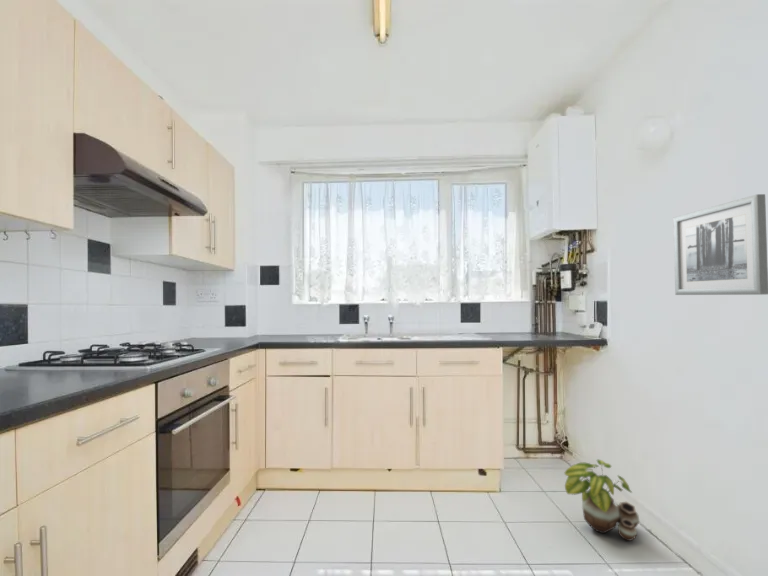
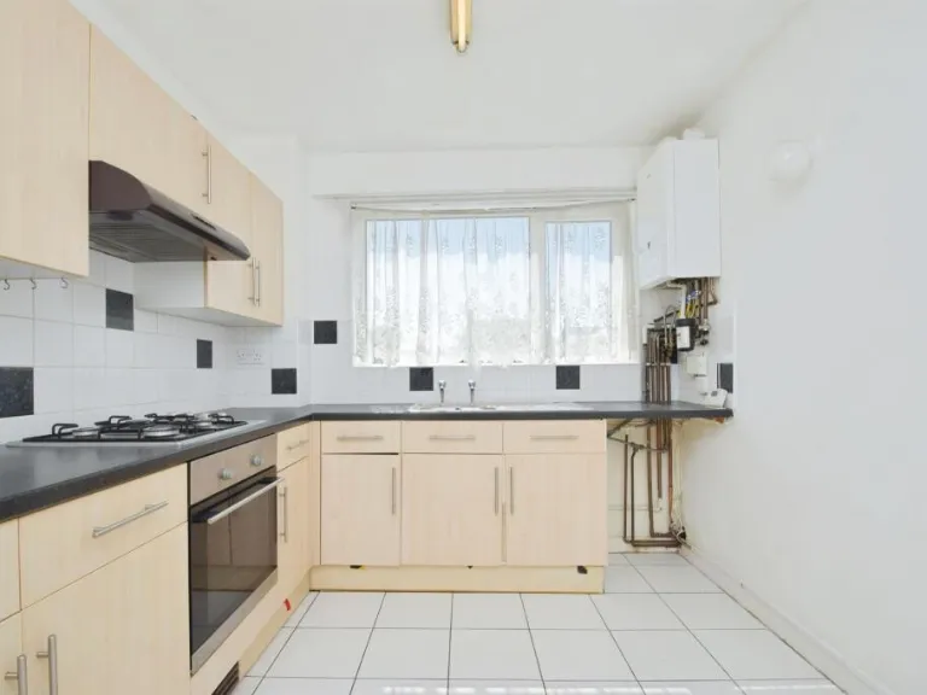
- wall art [672,193,768,296]
- potted plant [563,459,641,542]
